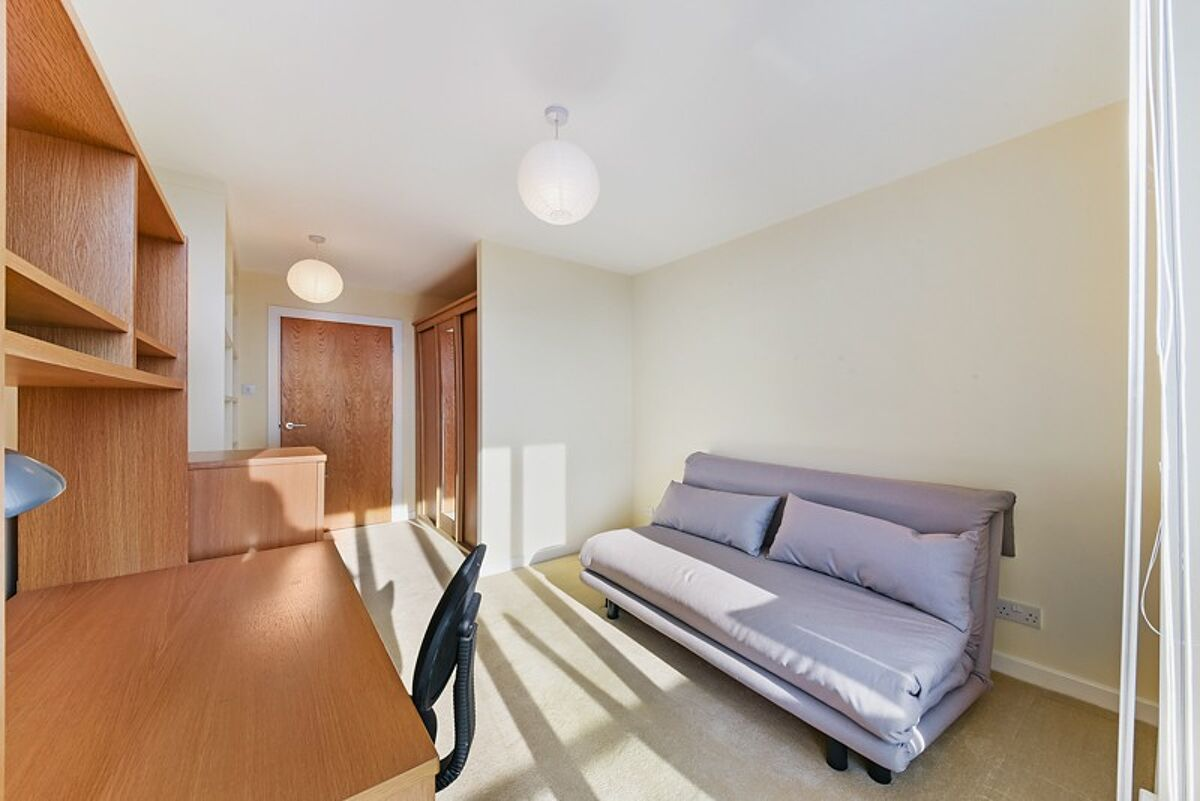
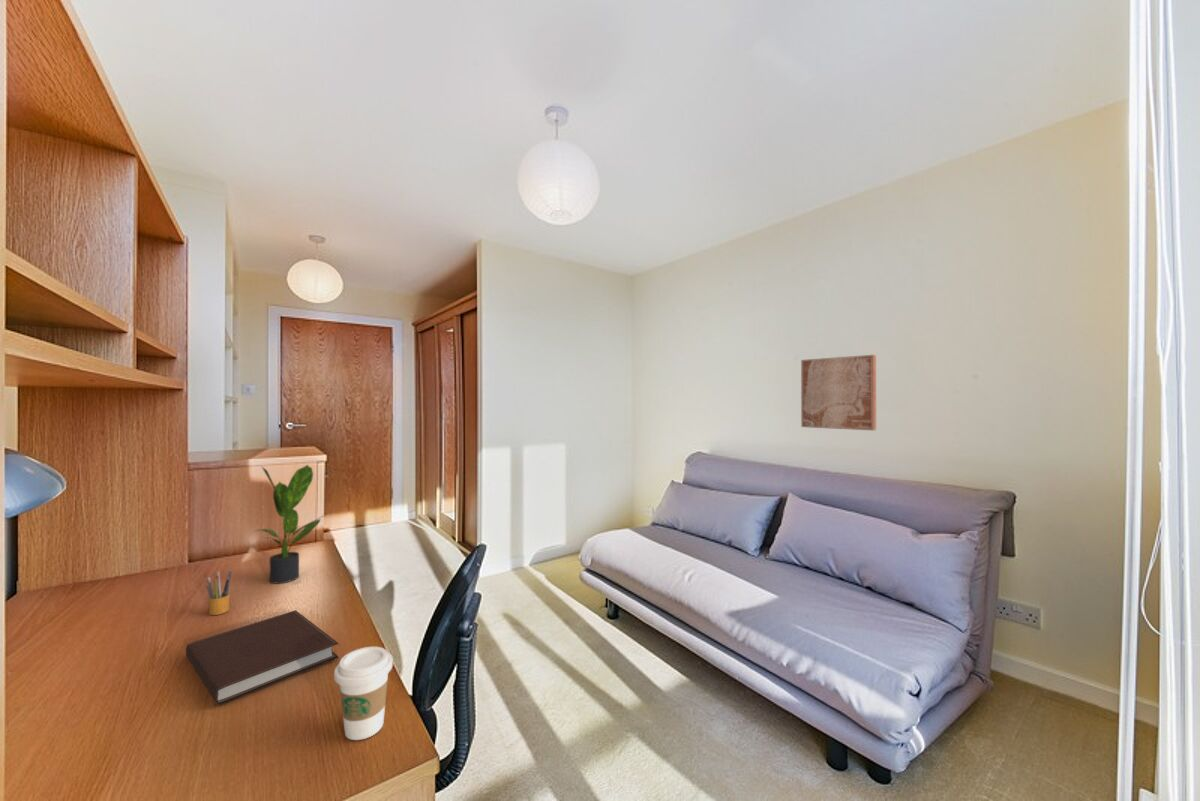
+ pencil box [205,568,232,616]
+ coffee cup [333,646,394,741]
+ wall art [800,354,877,431]
+ notebook [185,609,340,706]
+ potted plant [255,464,329,584]
